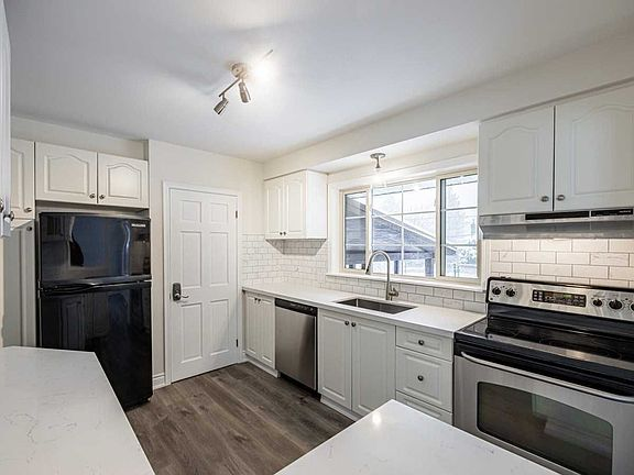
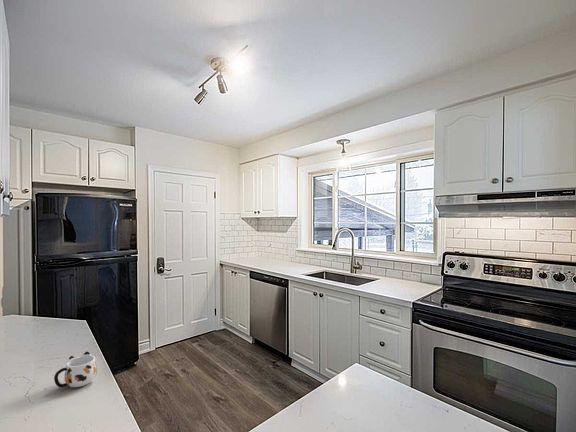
+ mug [53,351,98,388]
